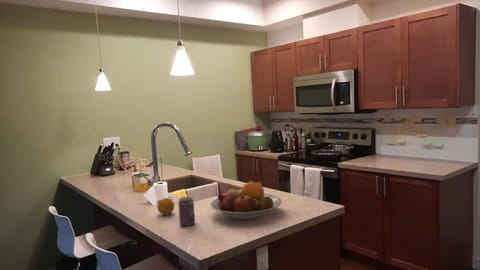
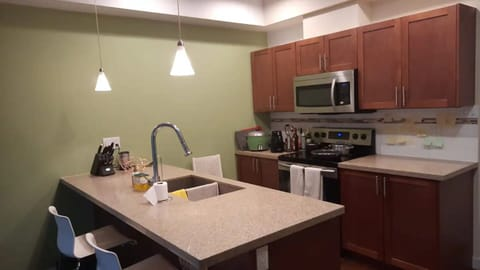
- fruit bowl [209,179,283,220]
- beverage can [177,196,196,227]
- fruit [156,197,175,216]
